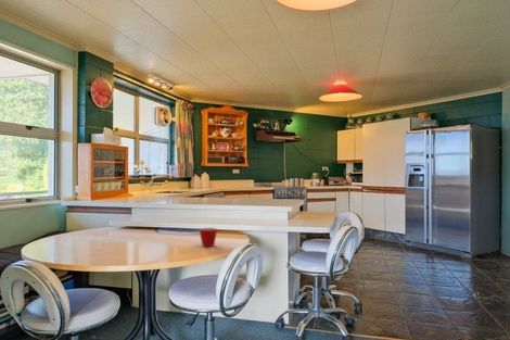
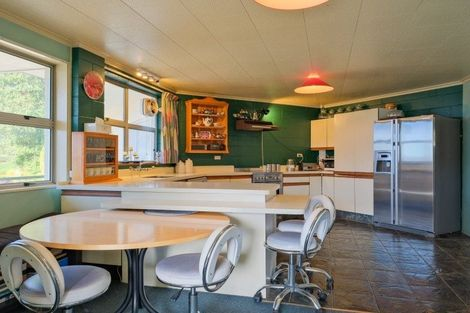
- mug [199,227,218,248]
